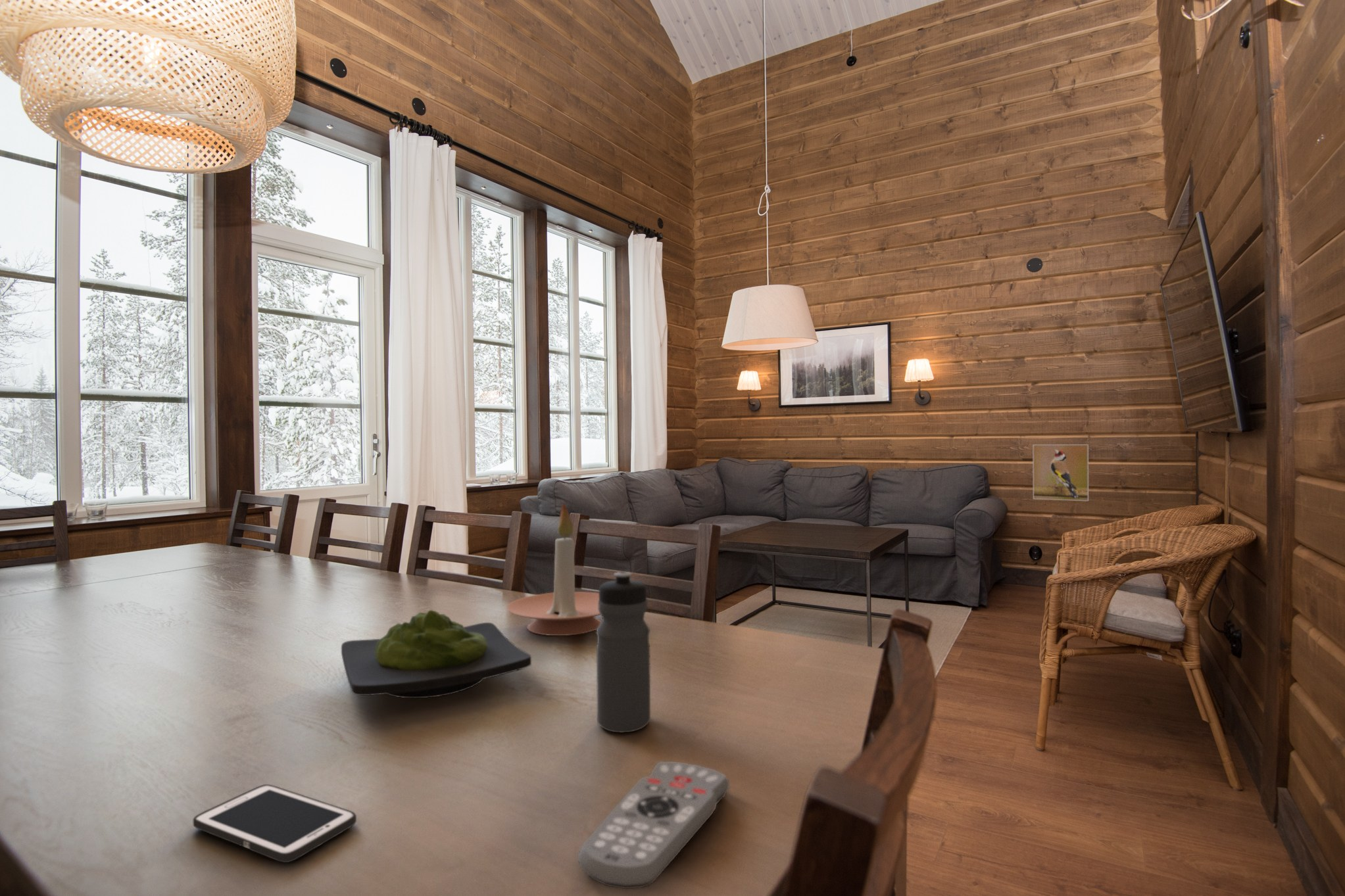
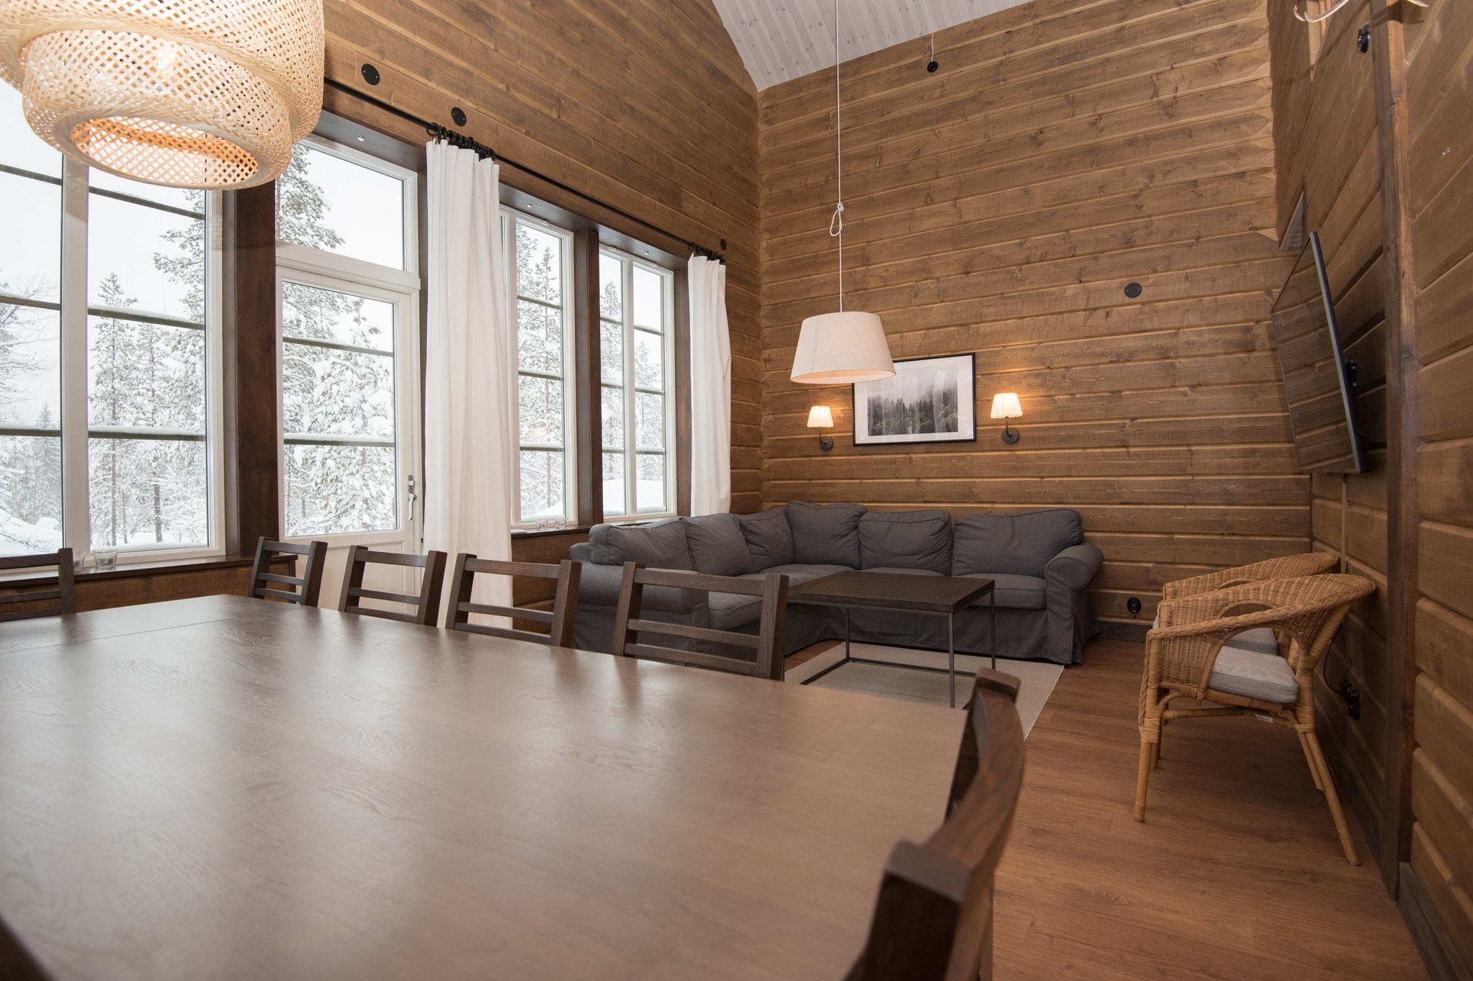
- remote control [577,761,730,889]
- candle holder [506,502,602,636]
- wasabi [341,609,532,699]
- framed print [1032,444,1089,502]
- water bottle [596,571,651,734]
- cell phone [193,784,357,863]
